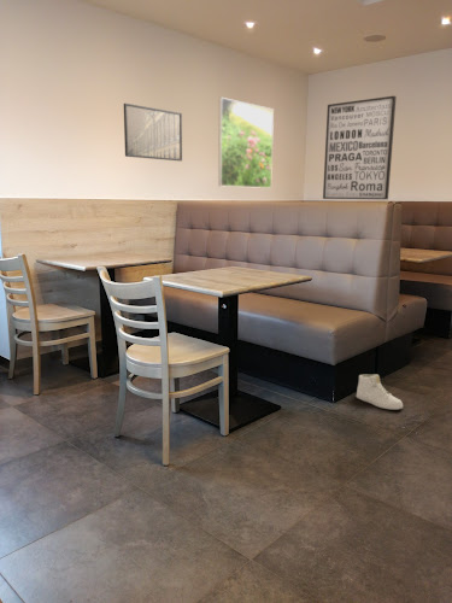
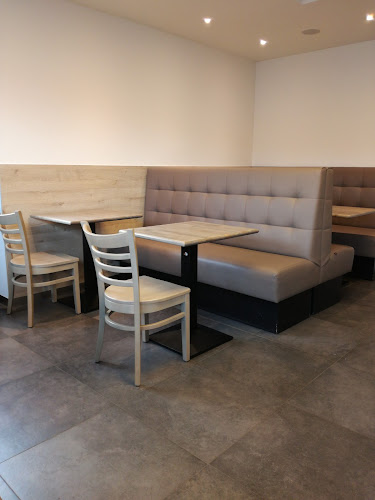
- sneaker [356,373,404,410]
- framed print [123,103,183,162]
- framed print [217,96,275,189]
- wall art [322,95,398,200]
